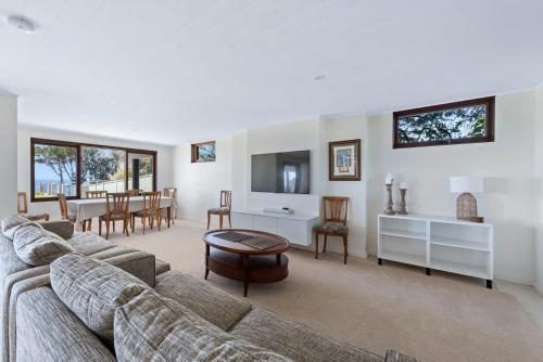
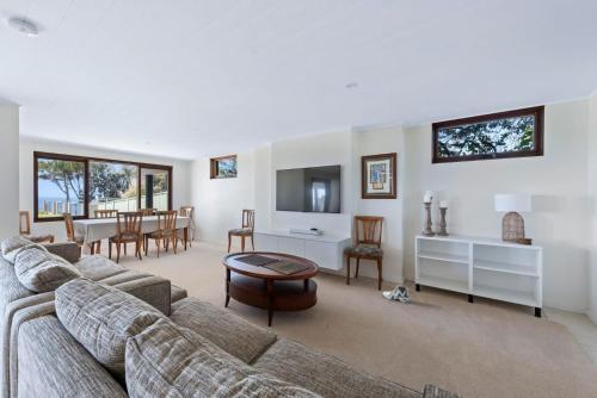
+ sneaker [382,282,411,304]
